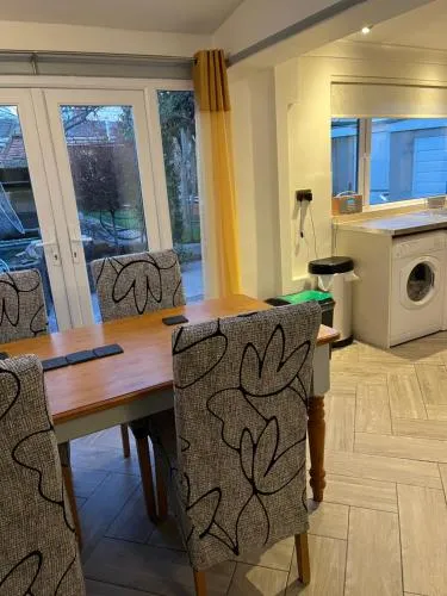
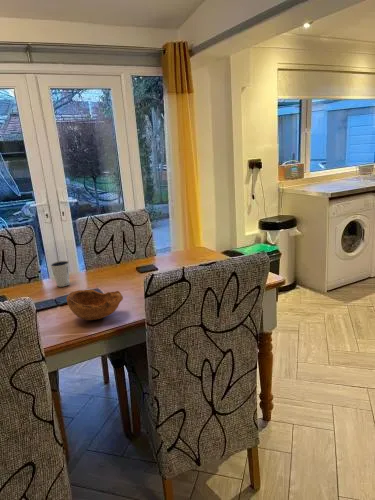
+ dixie cup [49,260,71,288]
+ bowl [65,289,124,321]
